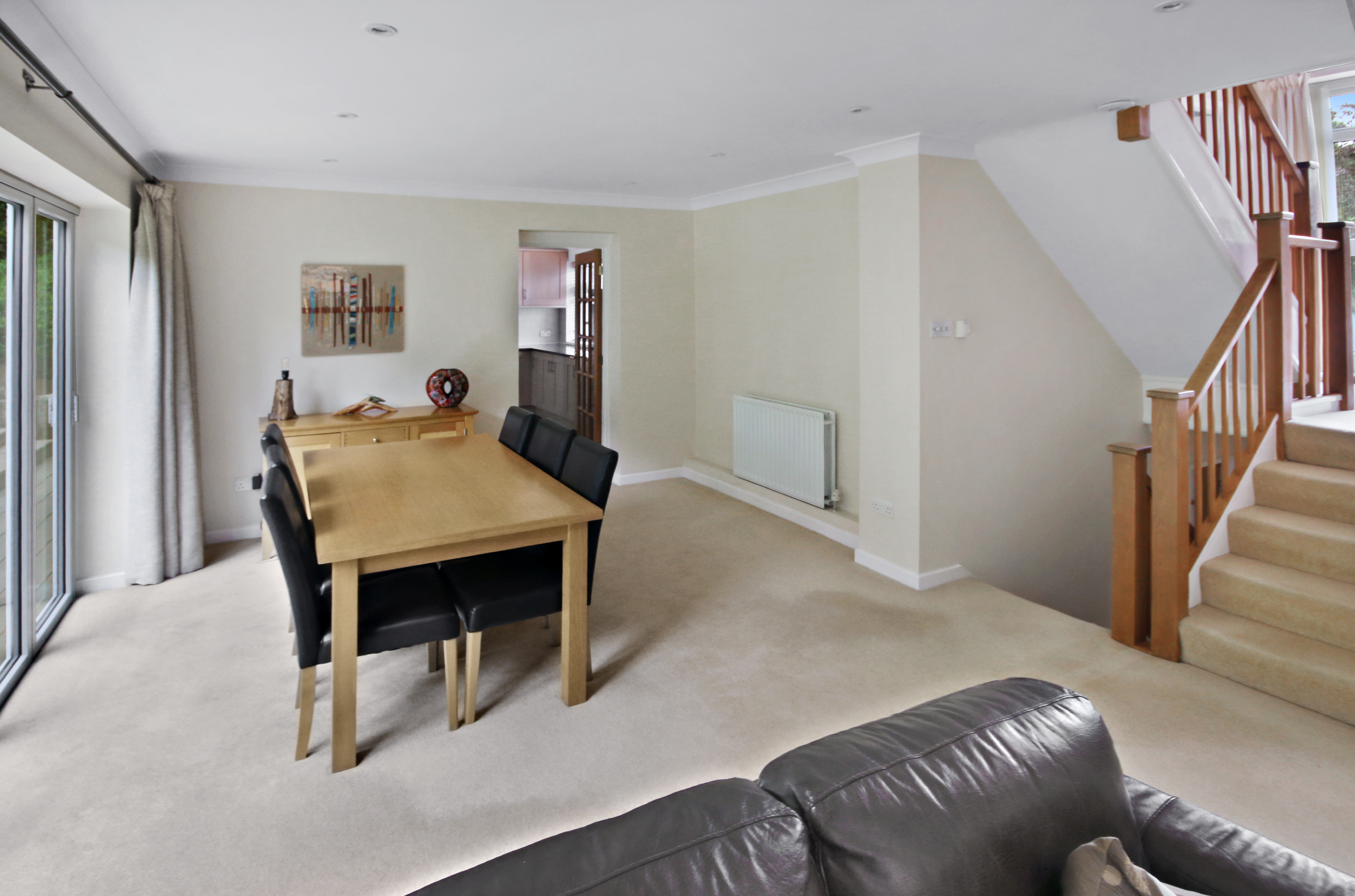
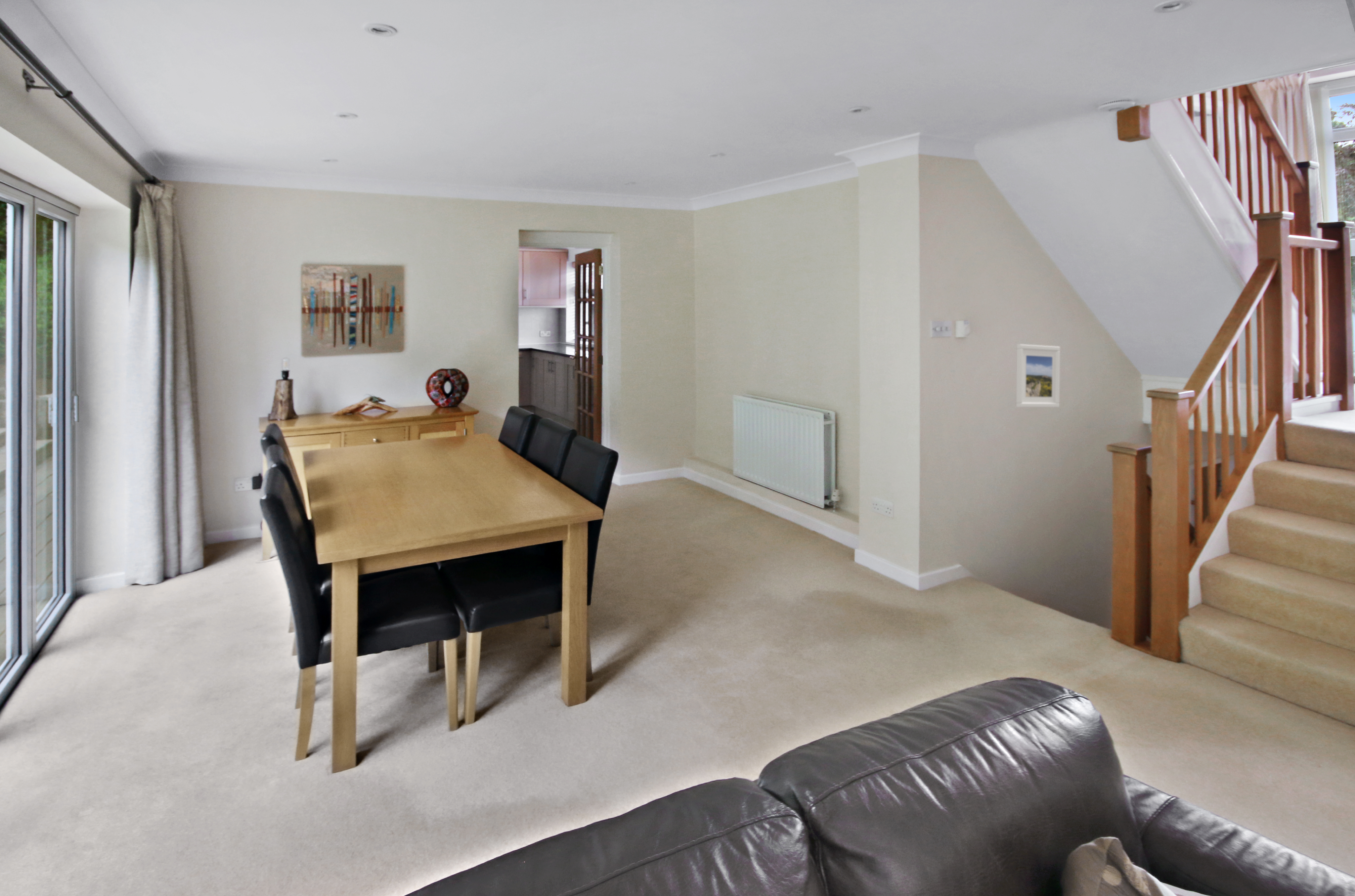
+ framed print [1016,344,1060,408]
